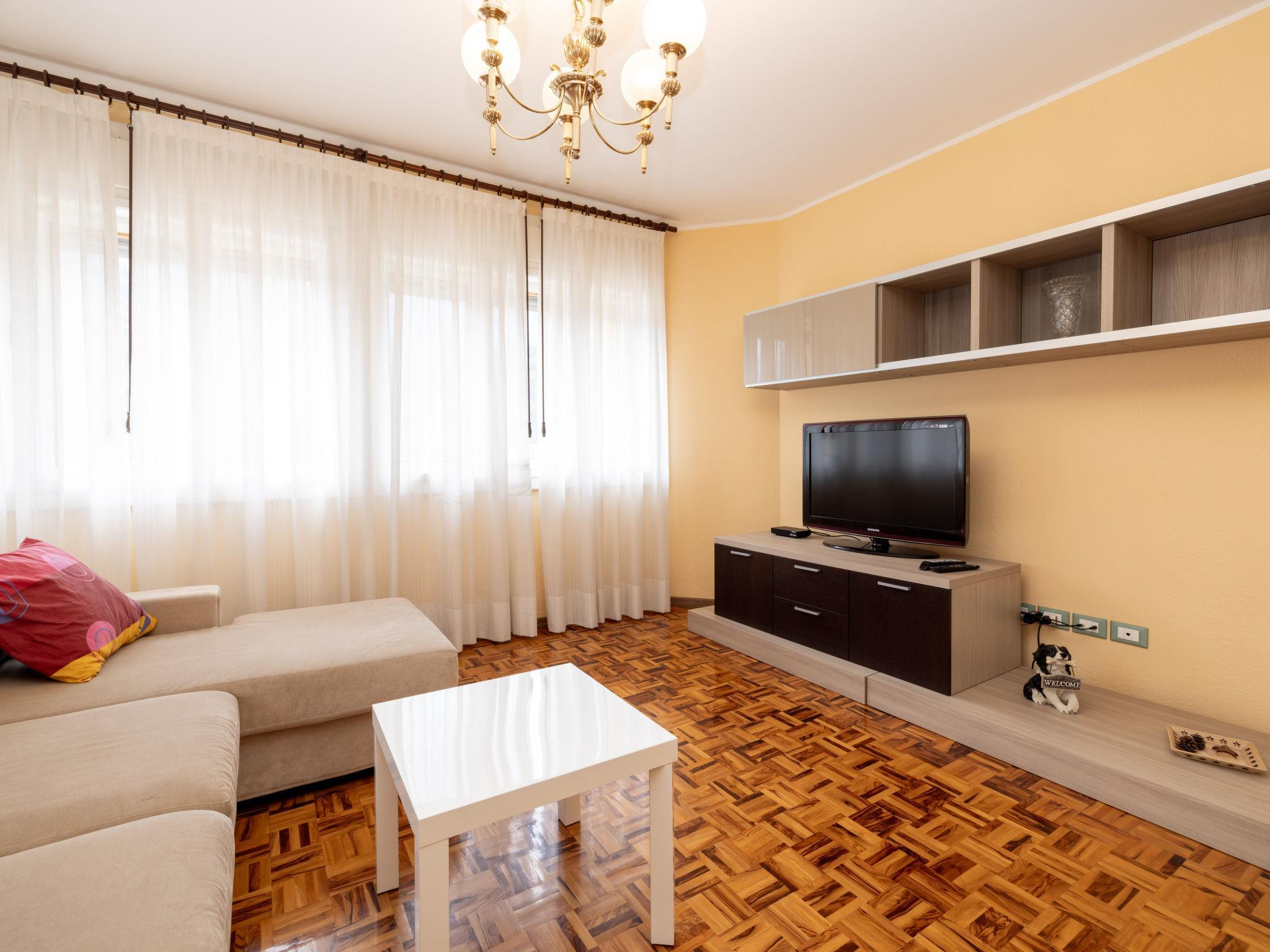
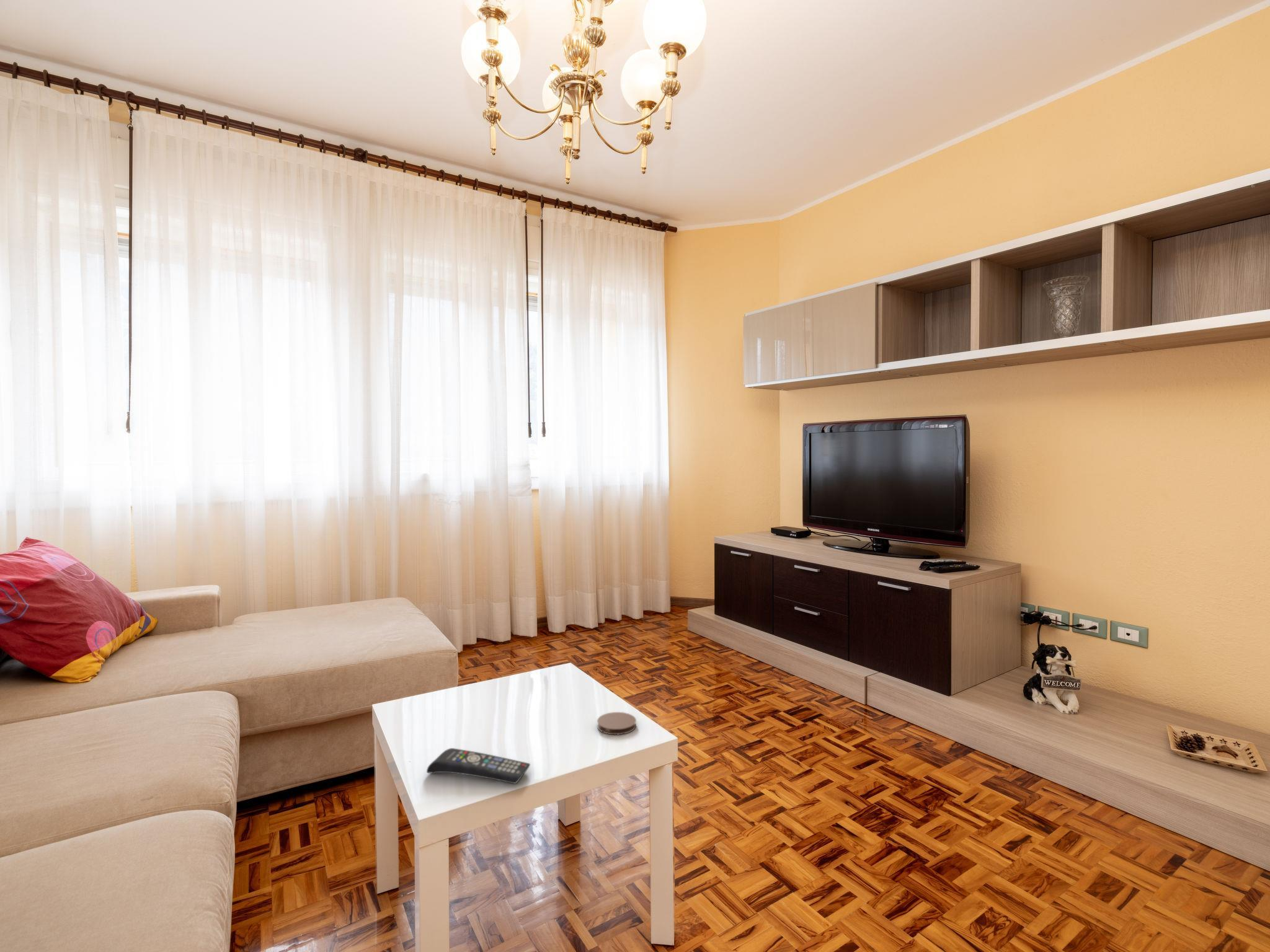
+ coaster [597,712,637,735]
+ remote control [426,747,531,784]
